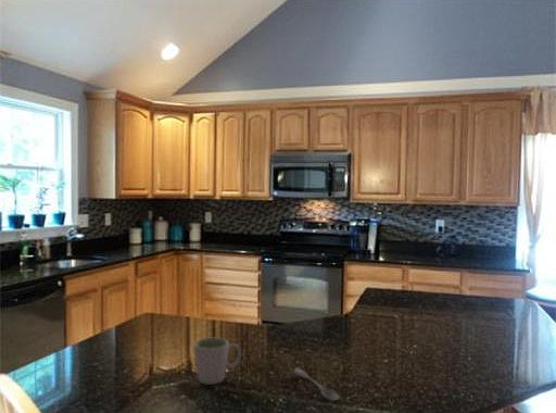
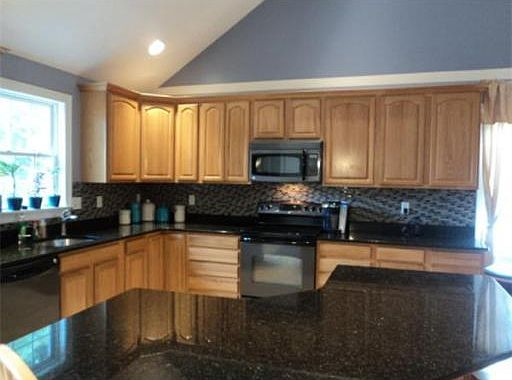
- soupspoon [293,366,341,402]
- mug [192,337,242,386]
